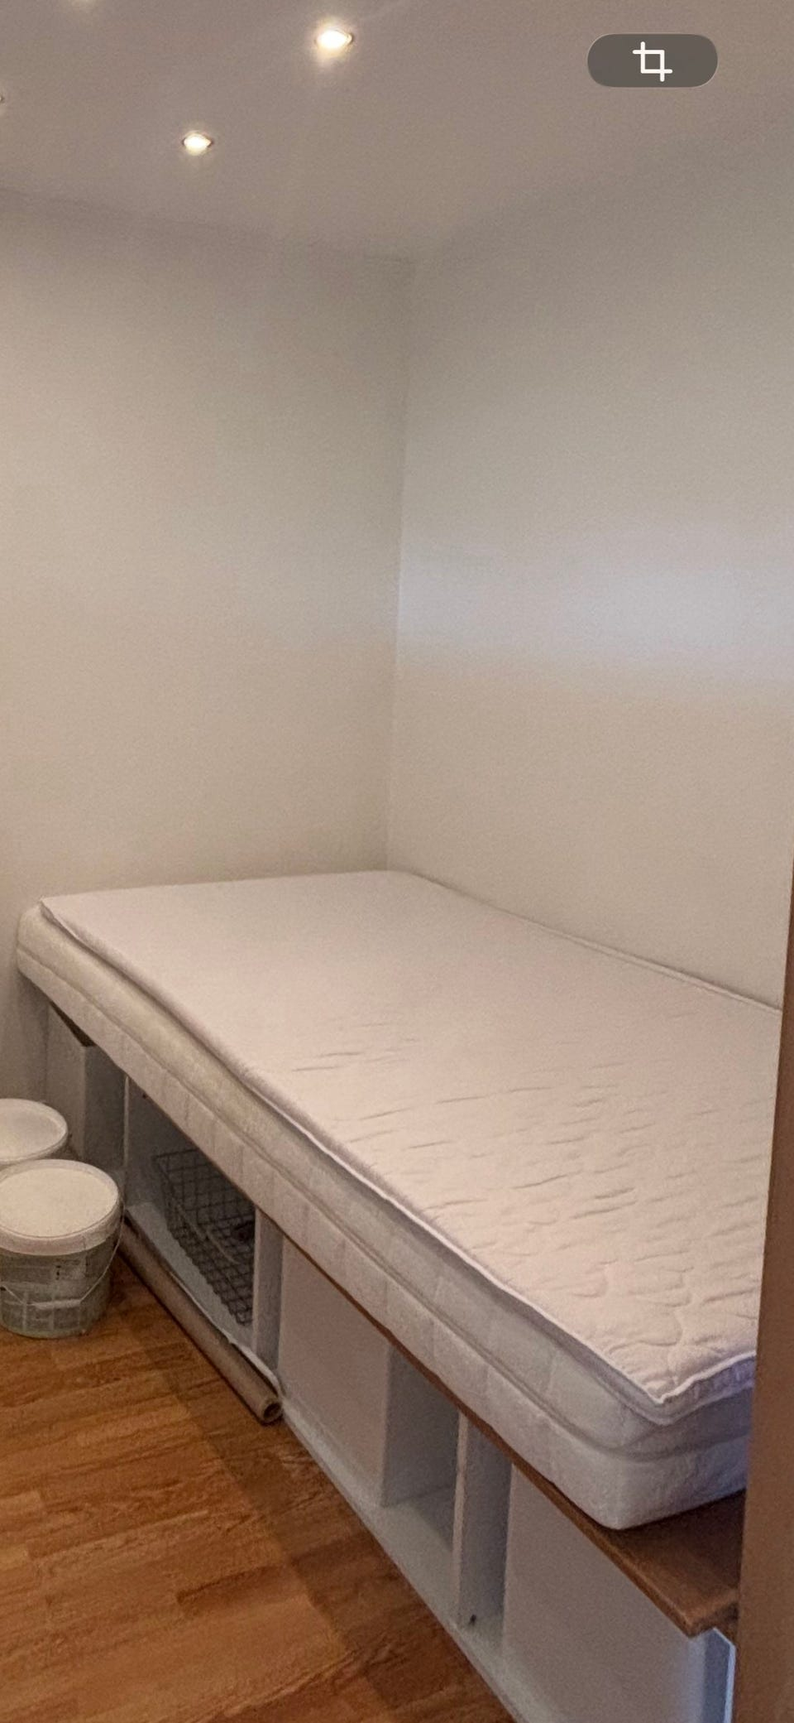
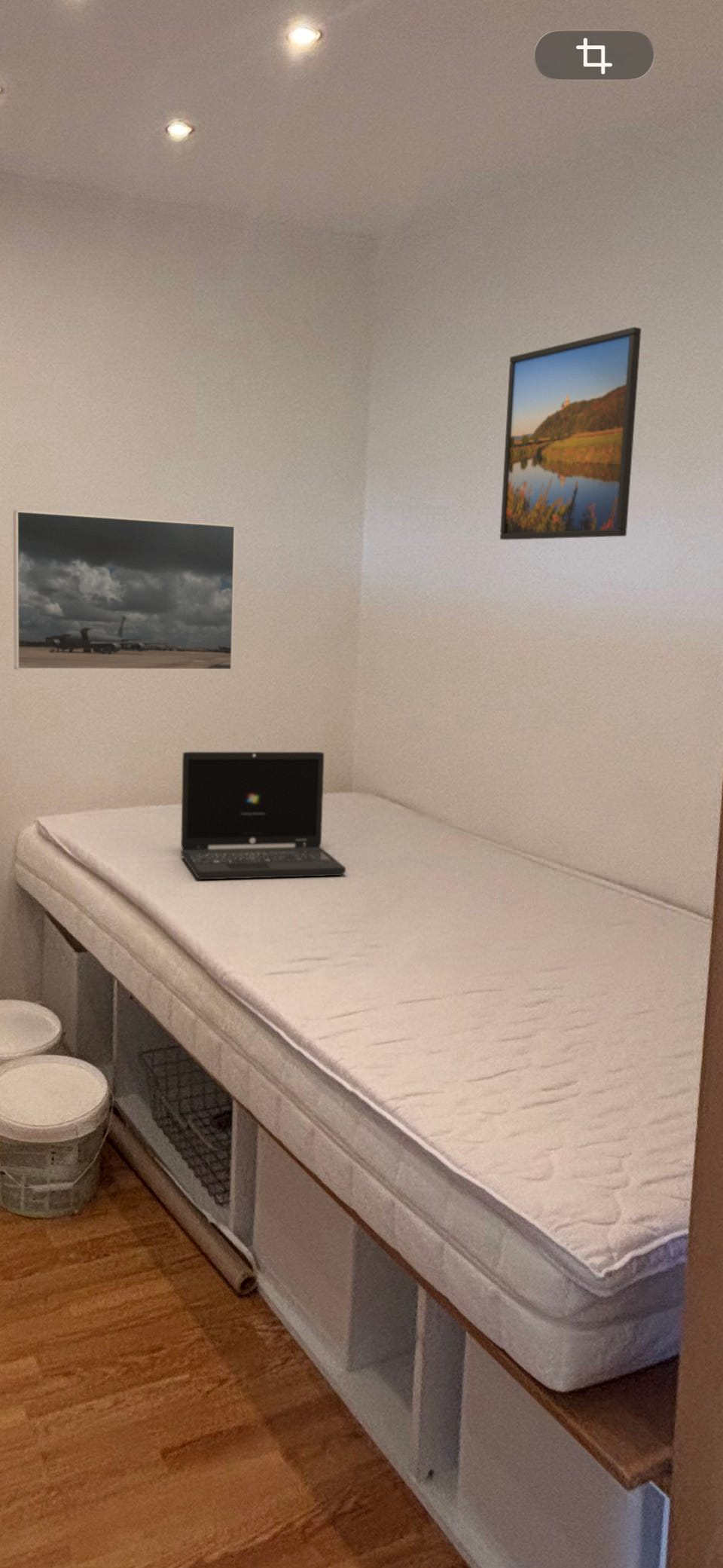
+ laptop [180,751,346,881]
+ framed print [499,326,642,540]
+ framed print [13,509,236,671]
